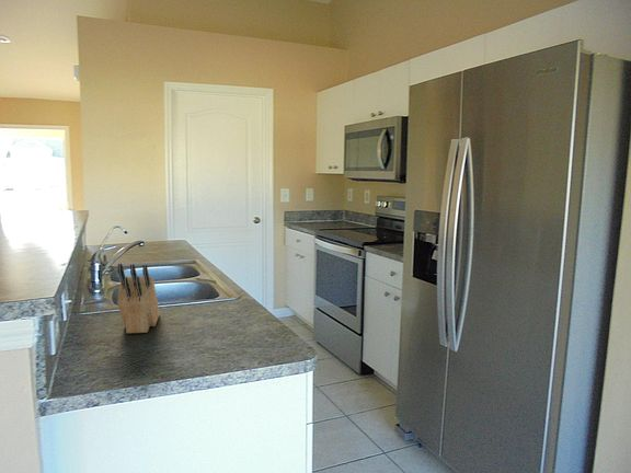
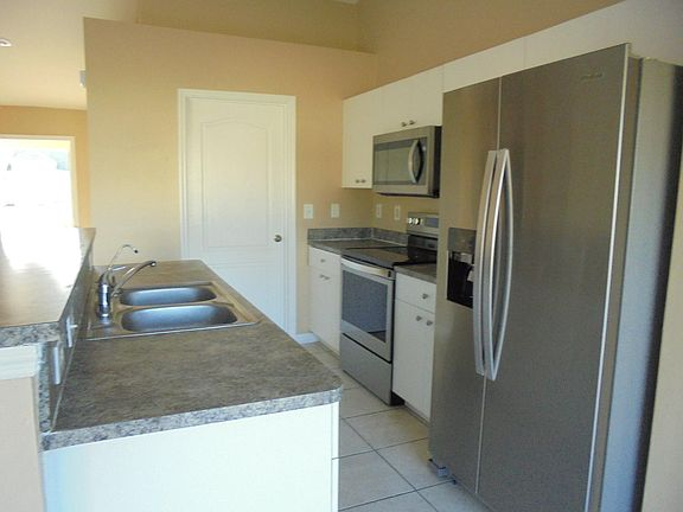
- knife block [116,263,161,334]
